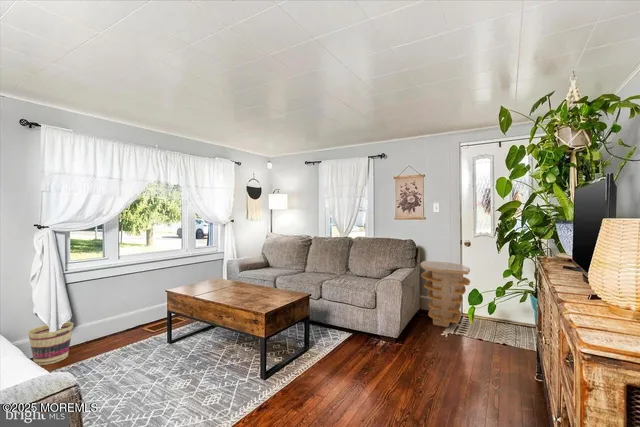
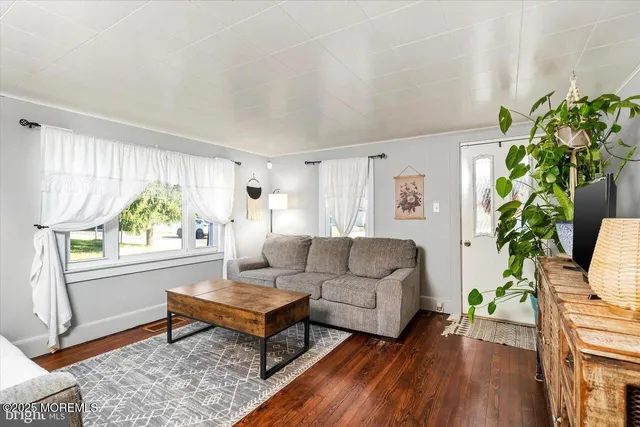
- side table [419,260,471,328]
- basket [27,321,74,366]
